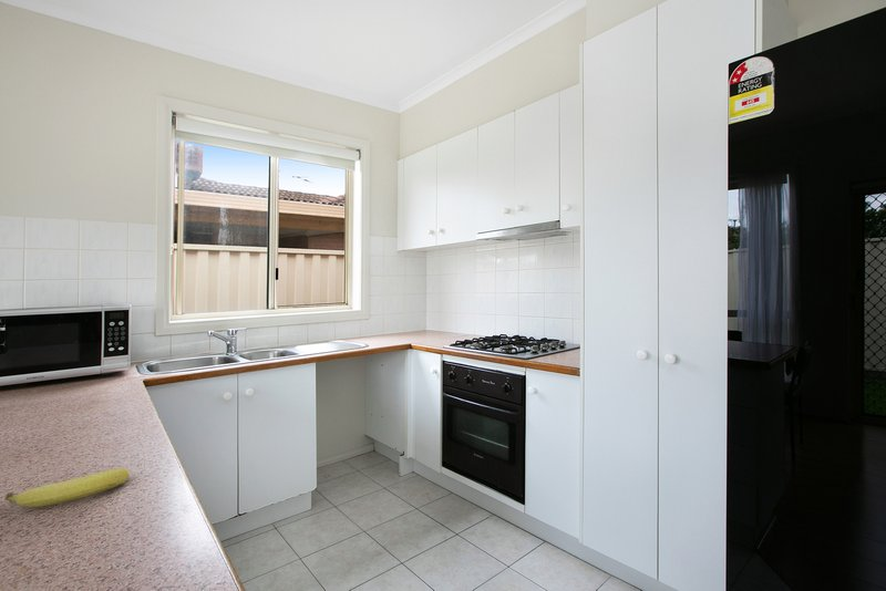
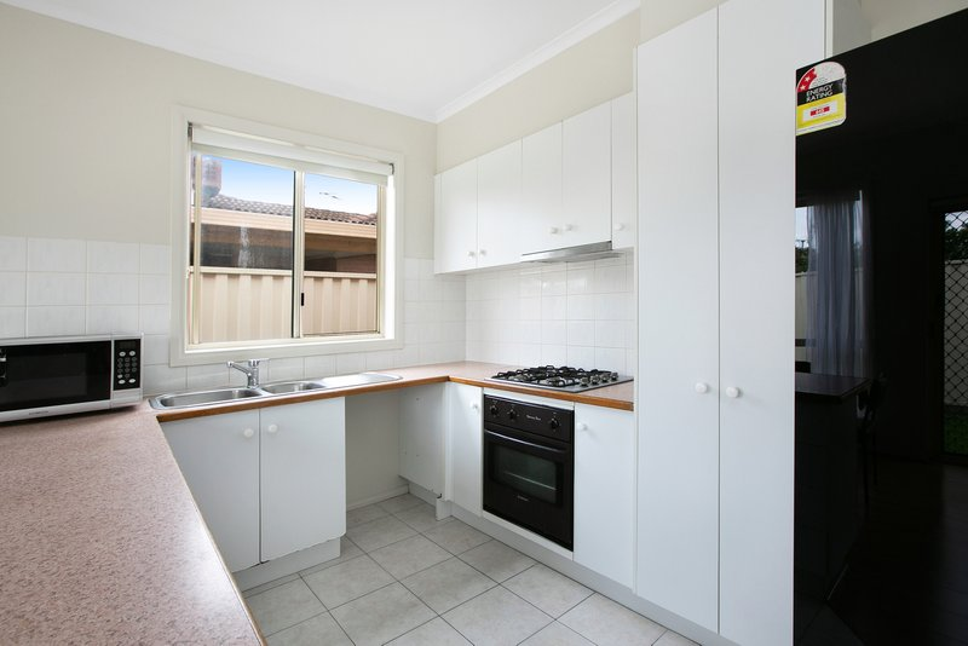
- fruit [3,467,131,508]
